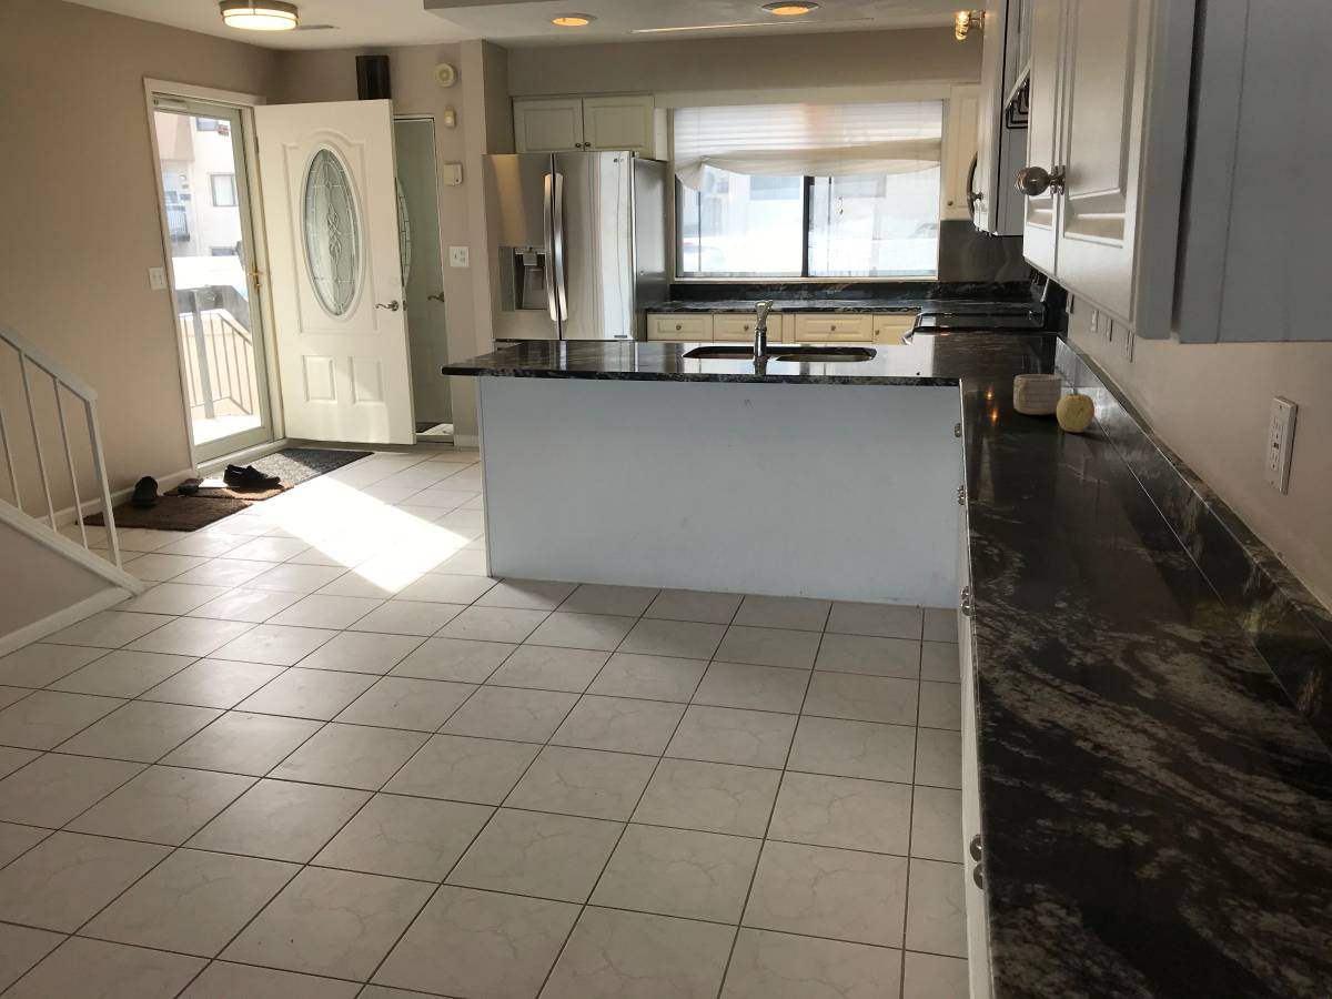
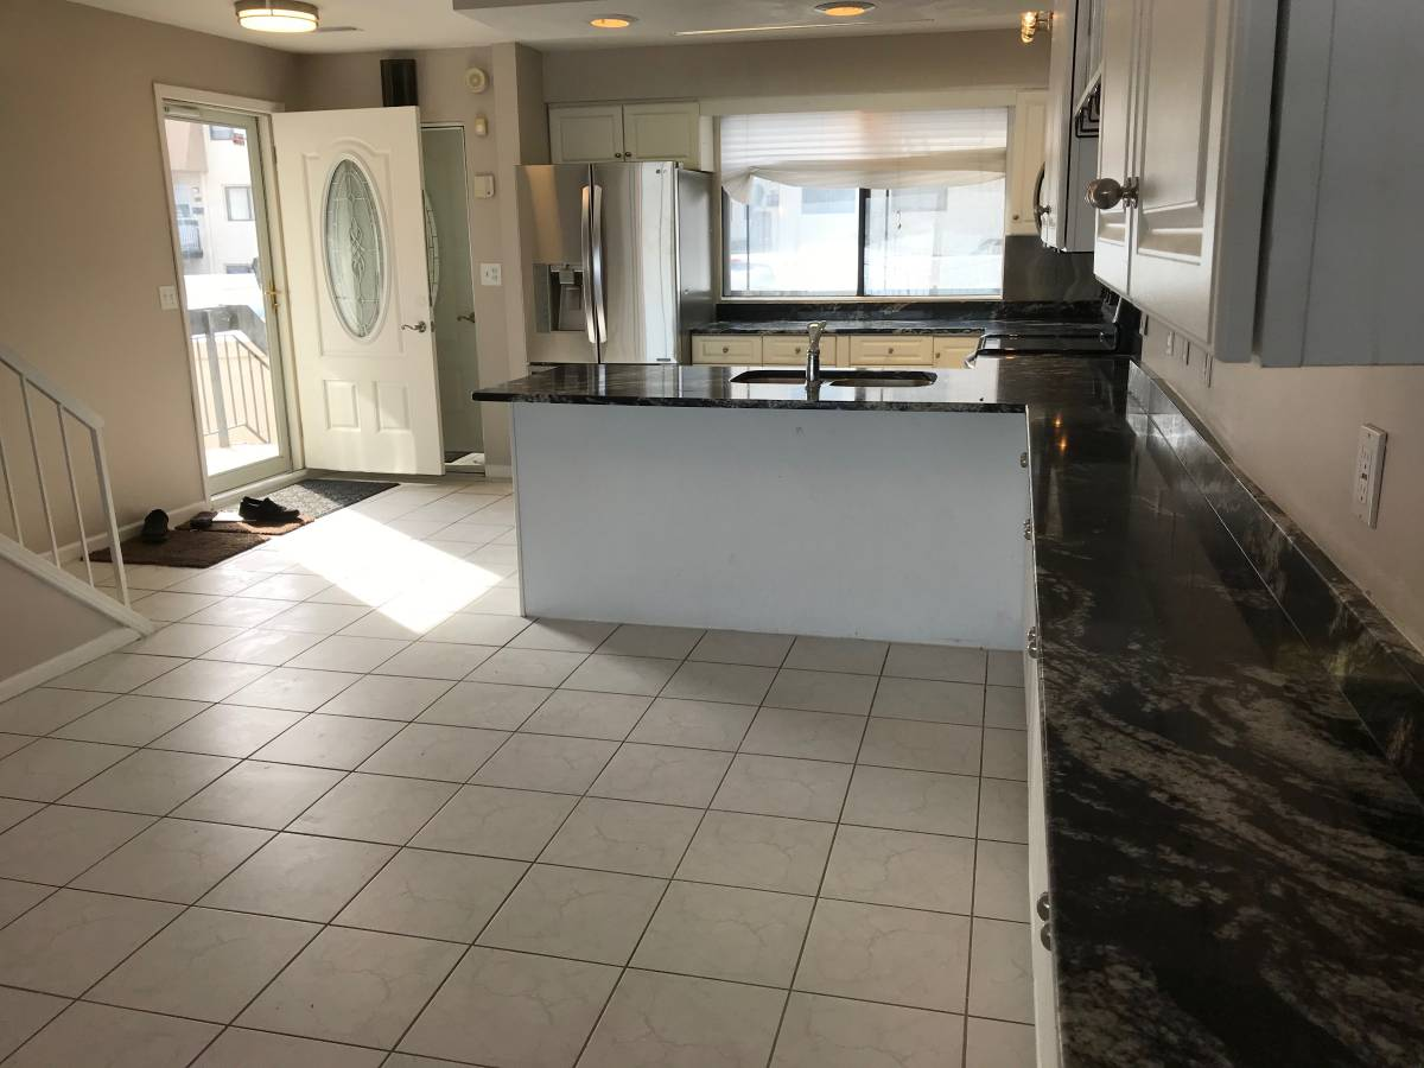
- mug [1012,373,1063,416]
- apple [1056,392,1096,434]
